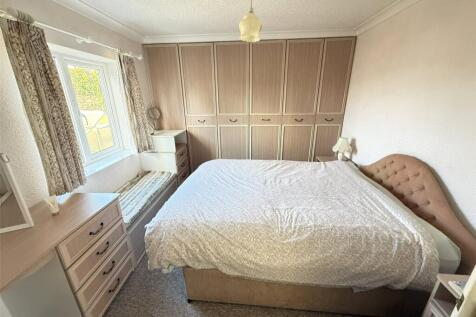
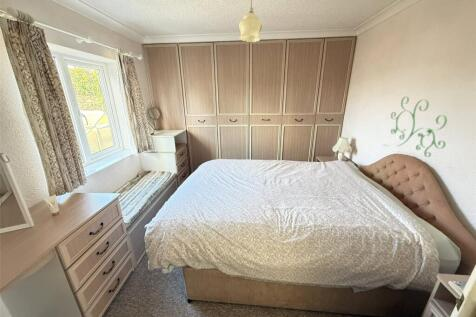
+ wall ornament [382,96,448,158]
